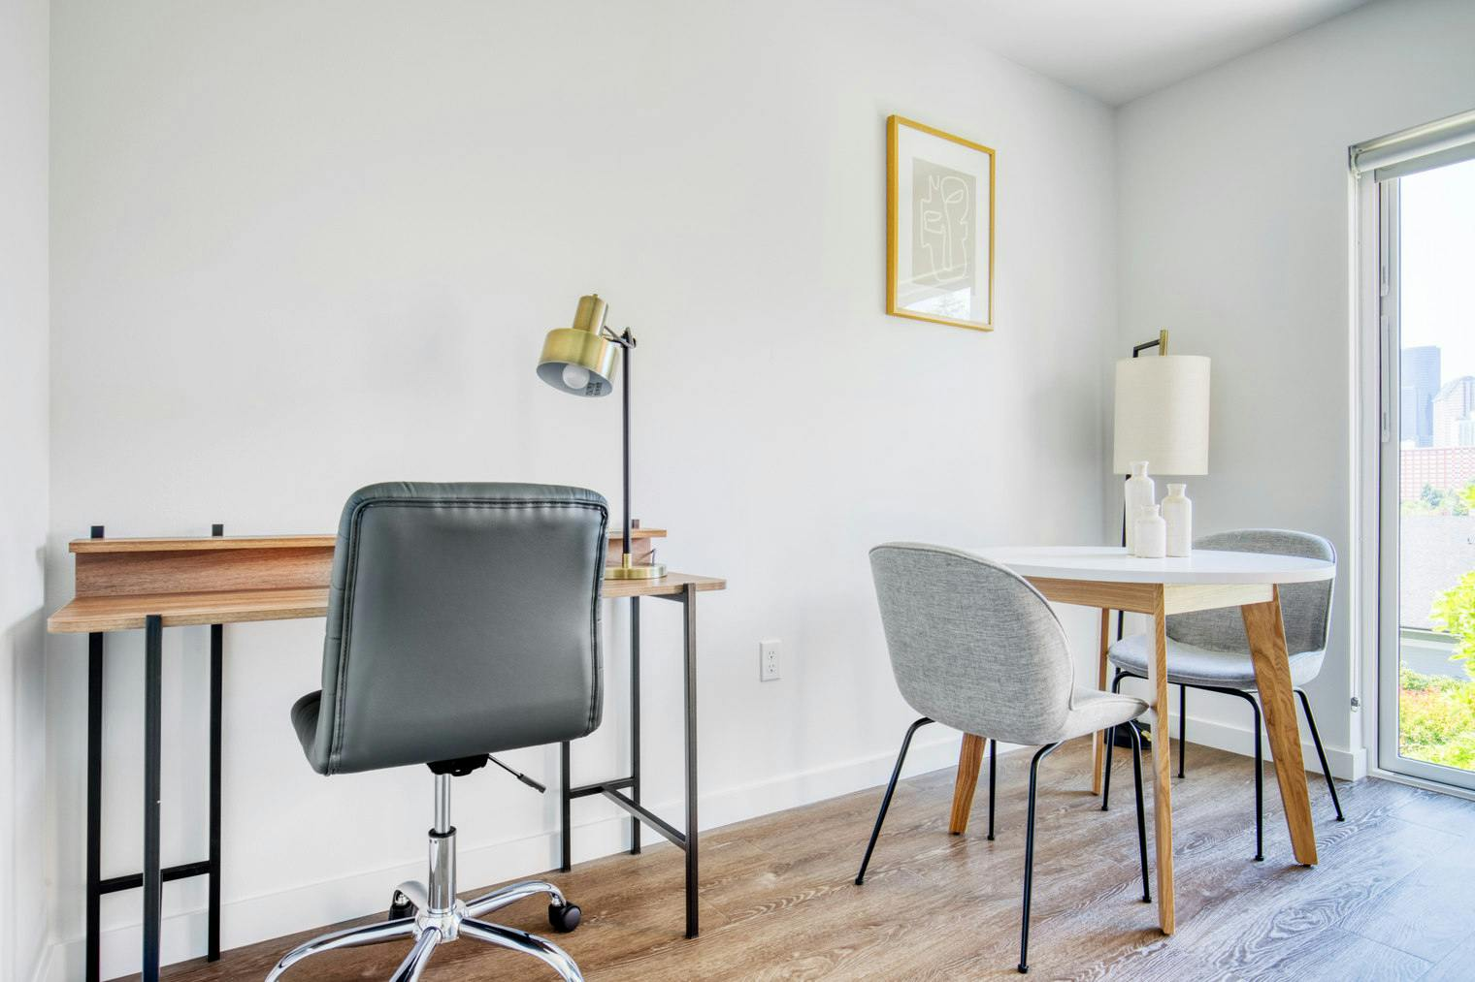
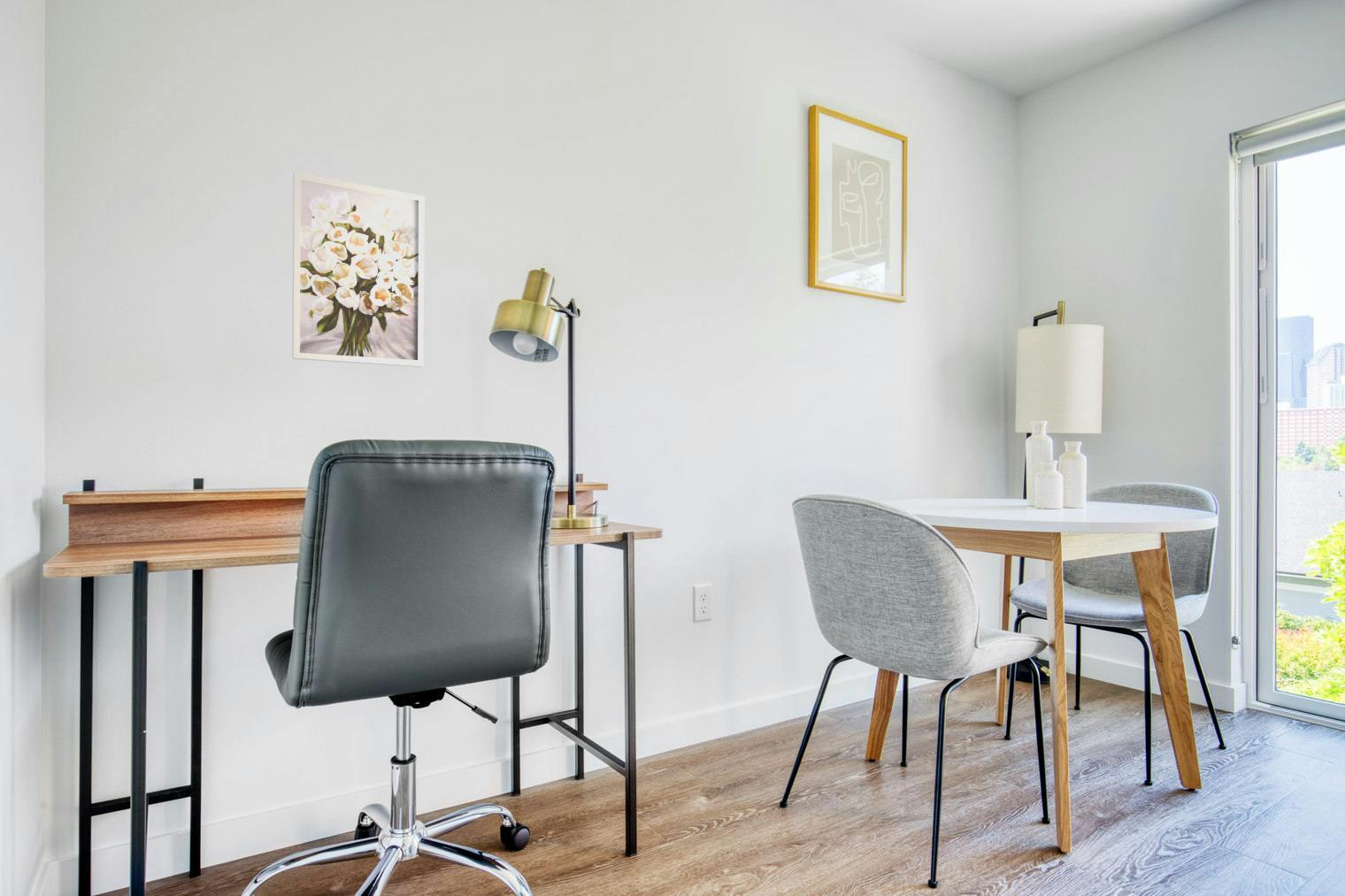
+ wall art [291,172,425,368]
